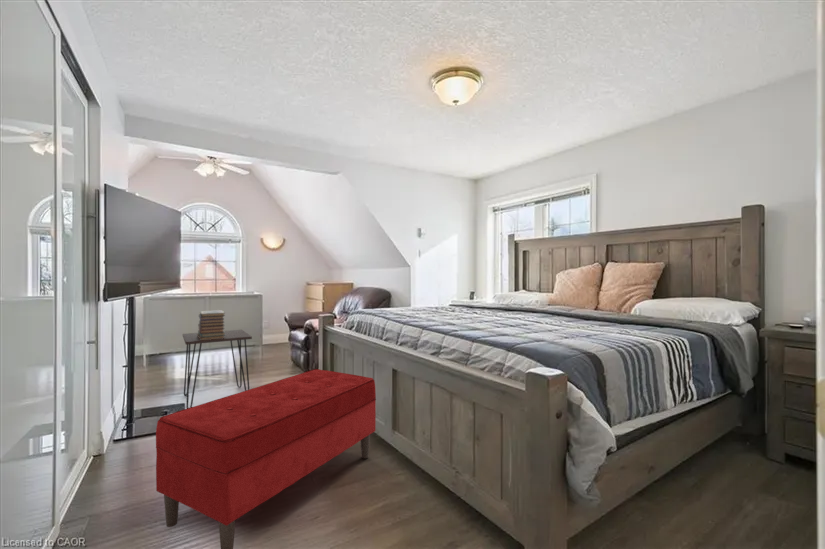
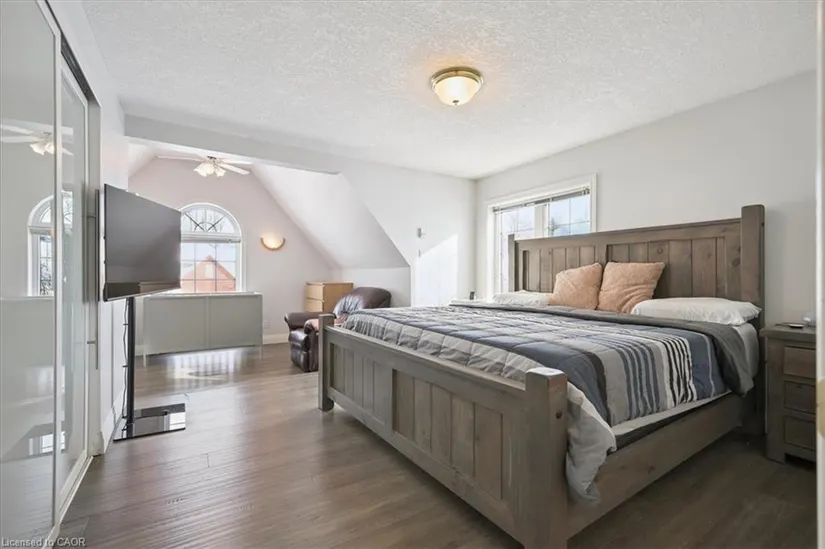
- bench [155,368,377,549]
- desk [182,329,253,409]
- book stack [197,309,226,340]
